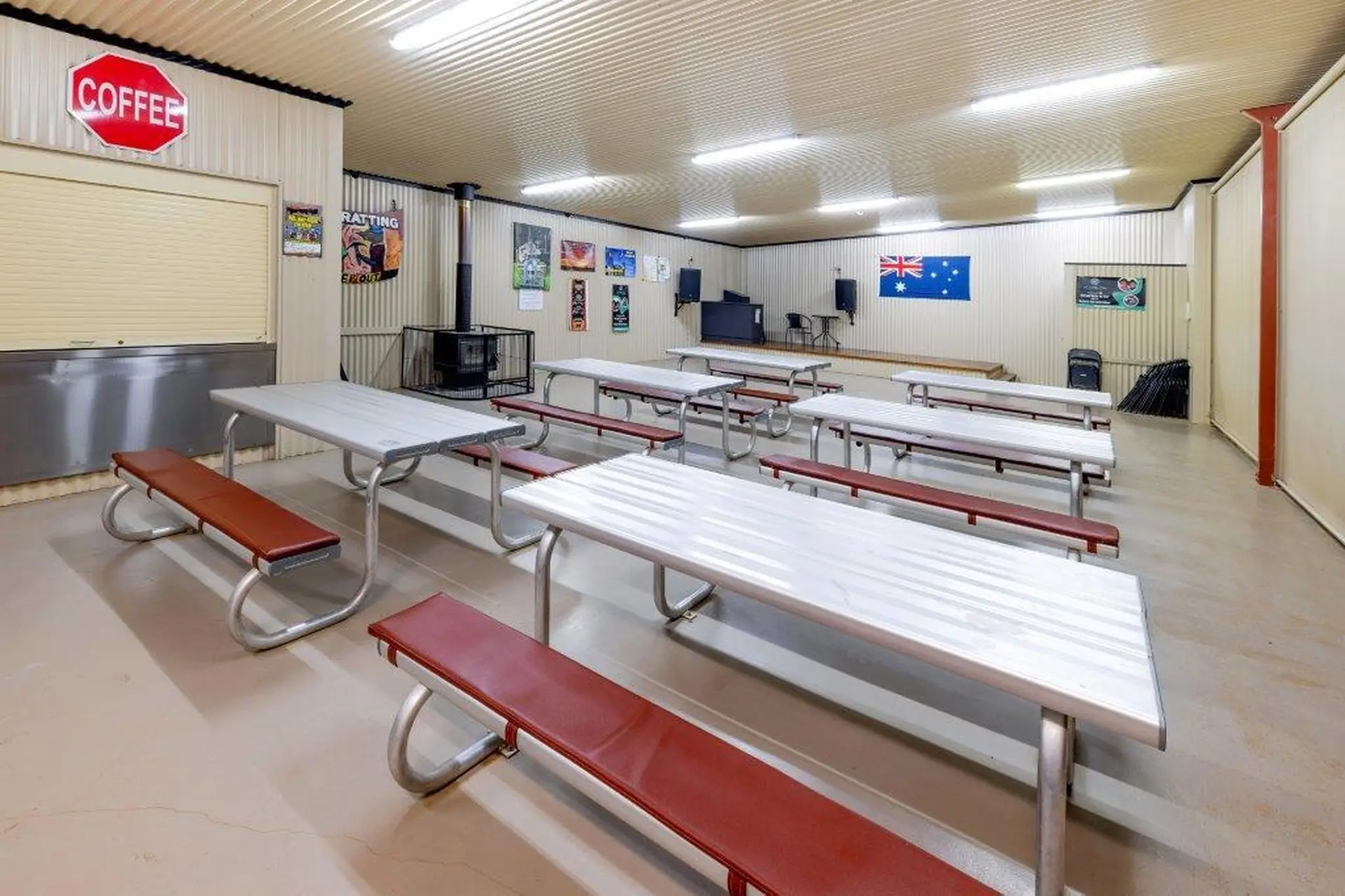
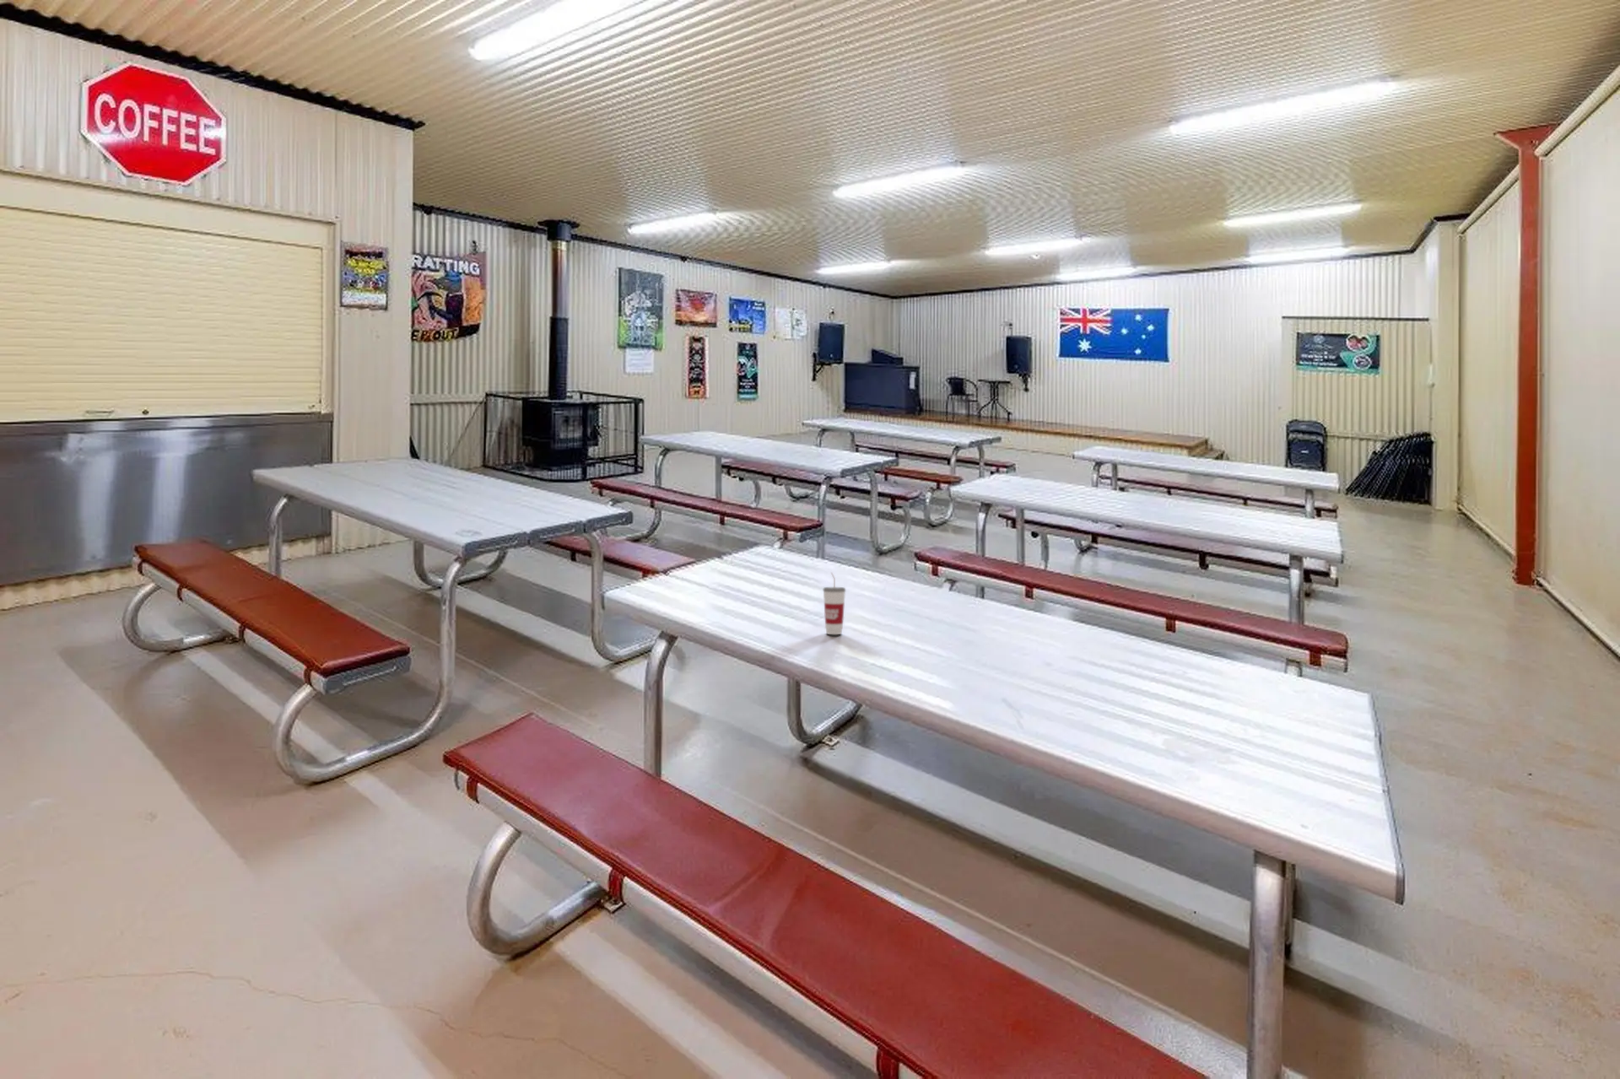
+ cup [821,571,847,636]
